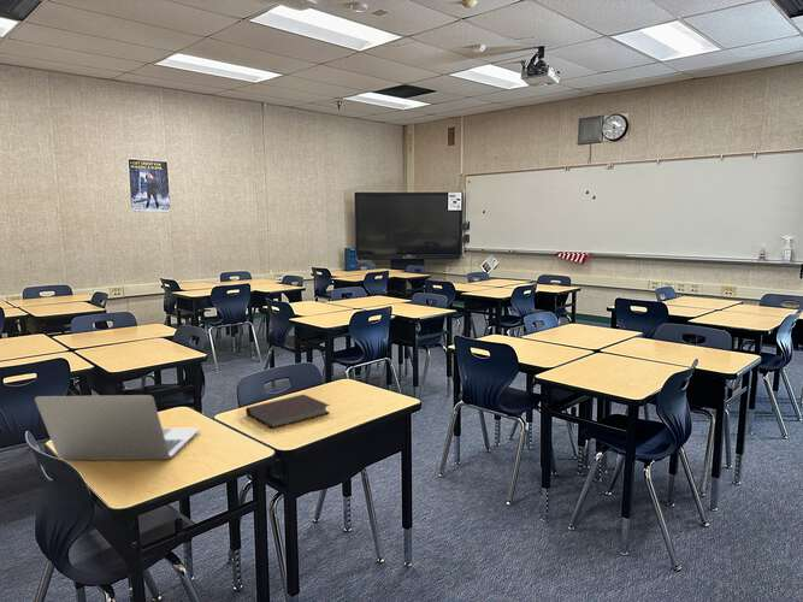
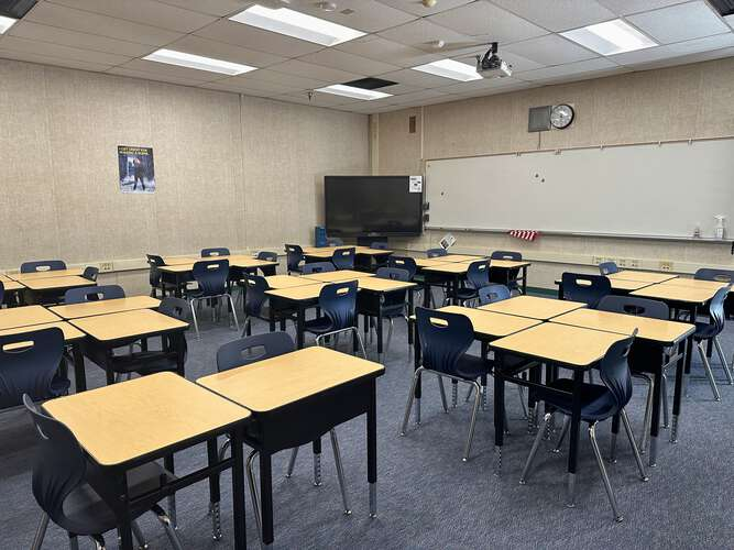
- laptop [34,394,201,461]
- notebook [244,394,331,430]
